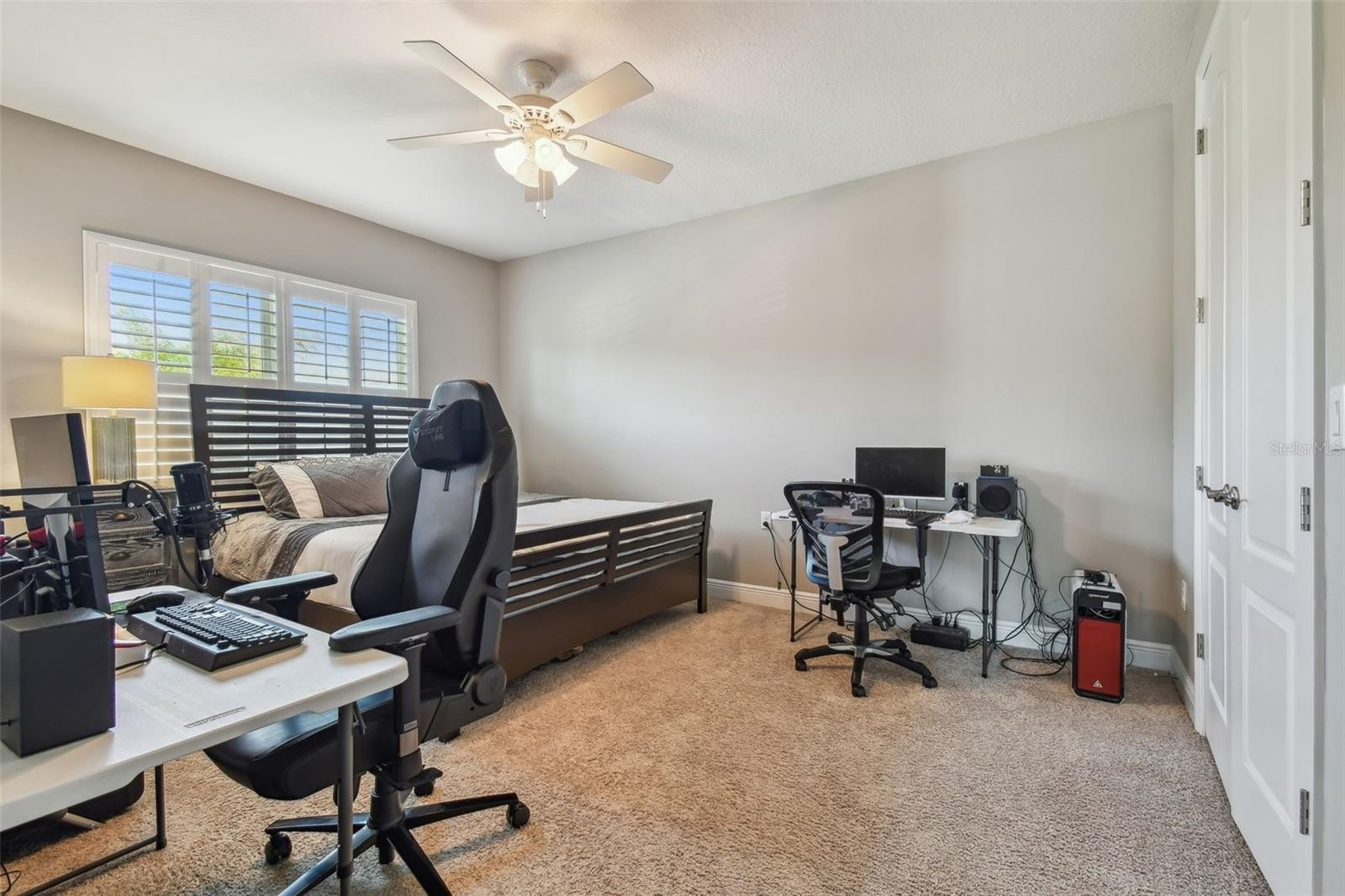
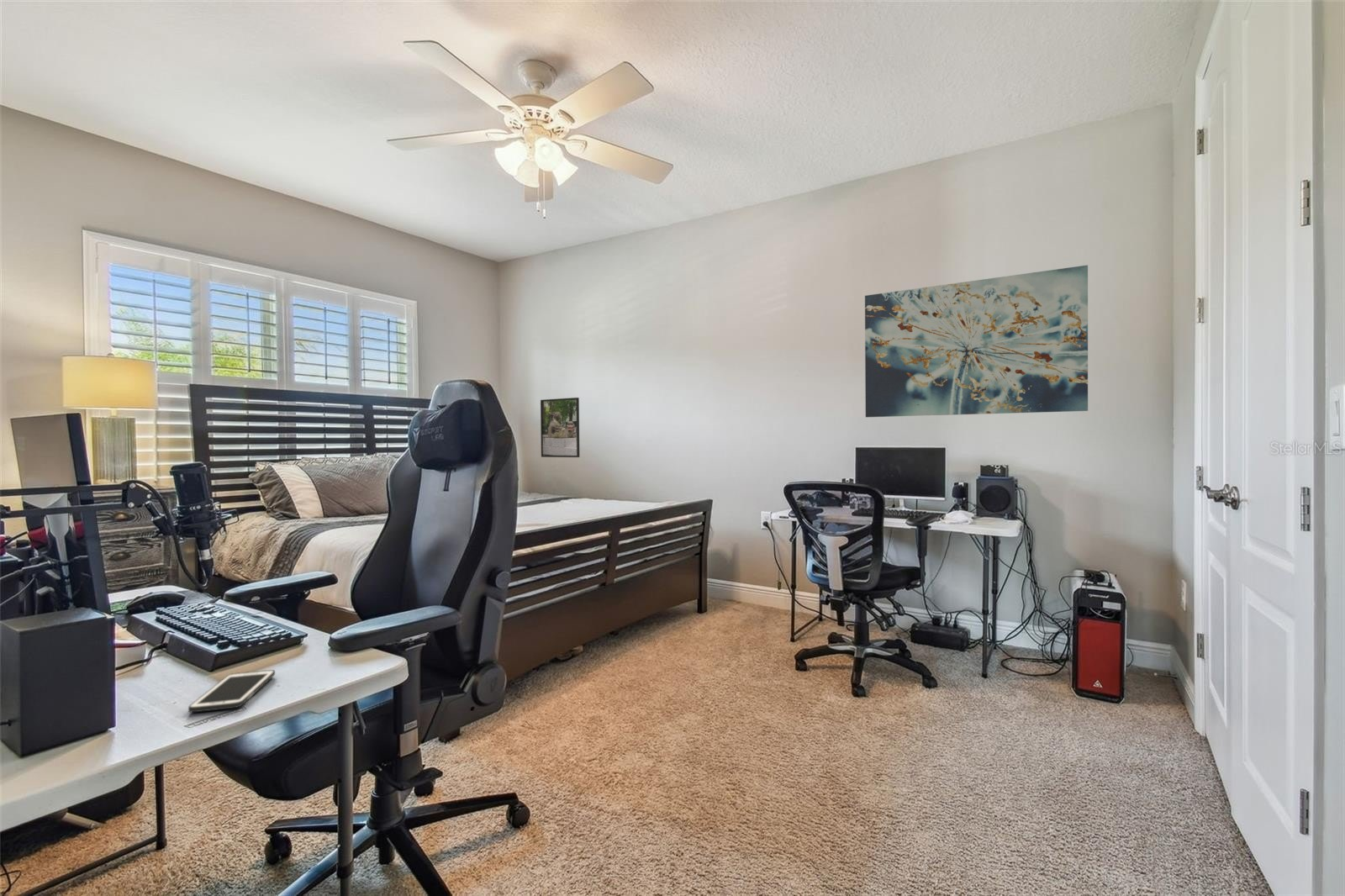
+ wall art [864,264,1089,418]
+ cell phone [187,669,276,713]
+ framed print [540,397,581,458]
